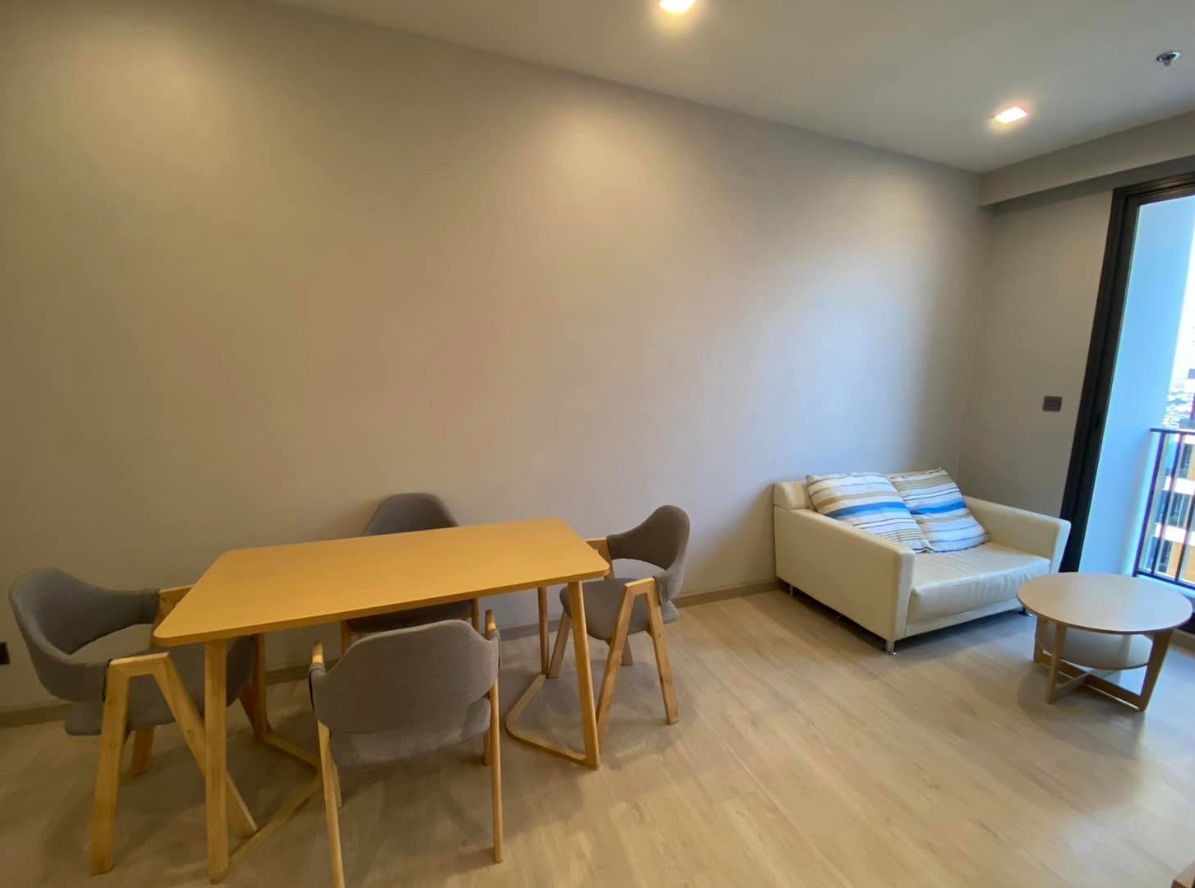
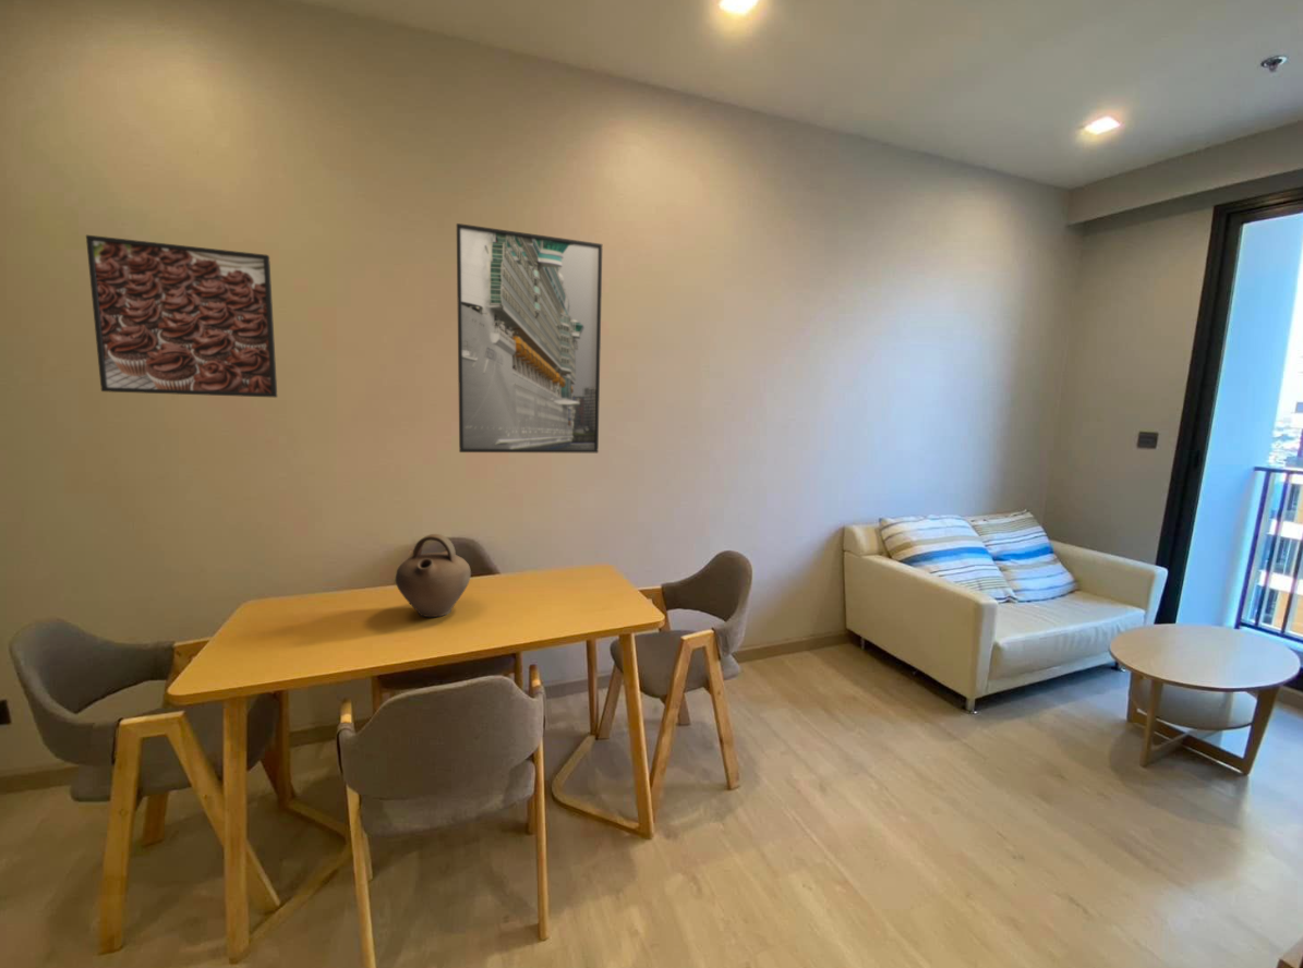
+ jug [395,533,472,618]
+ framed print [456,222,603,453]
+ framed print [85,234,278,399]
